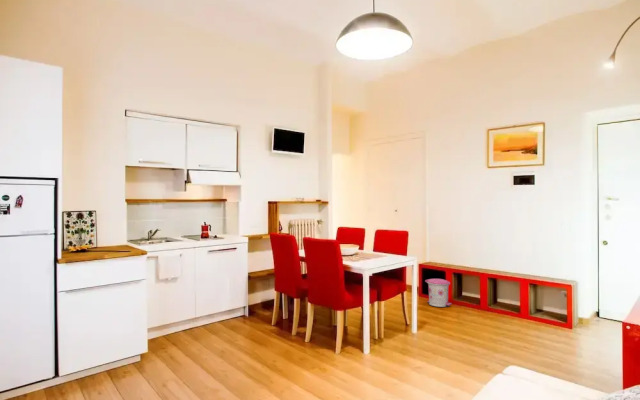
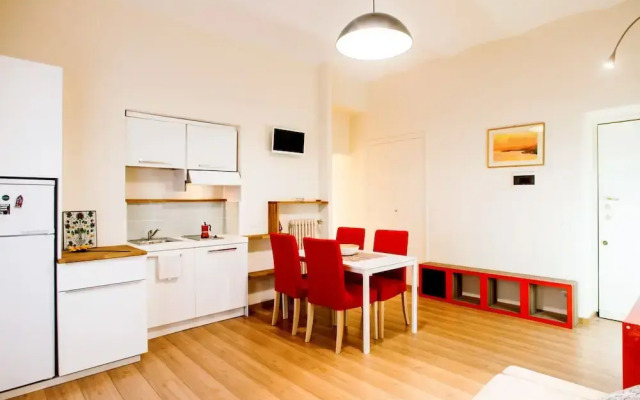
- trash can [424,278,453,308]
